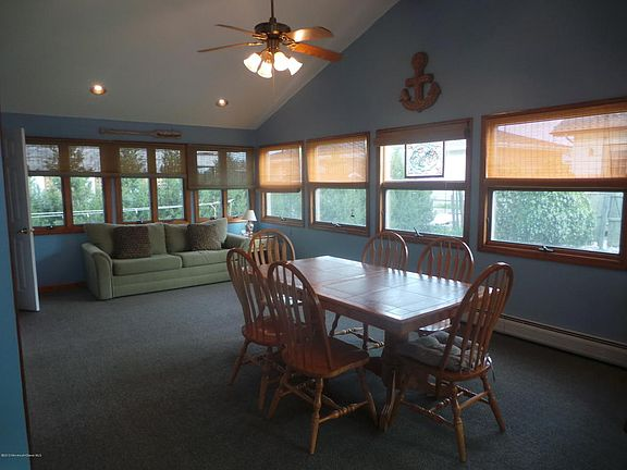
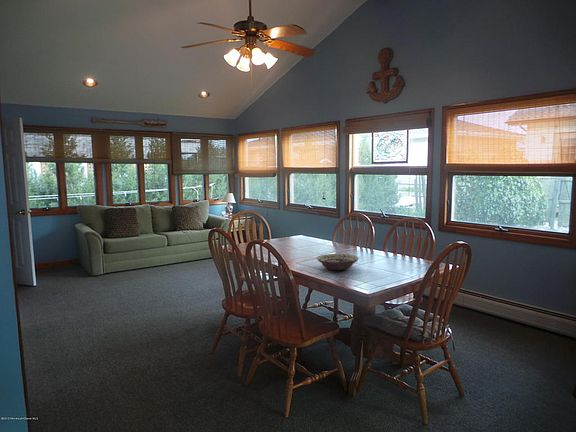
+ decorative bowl [316,253,360,271]
